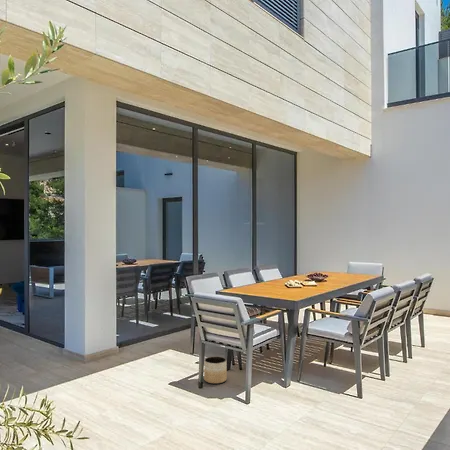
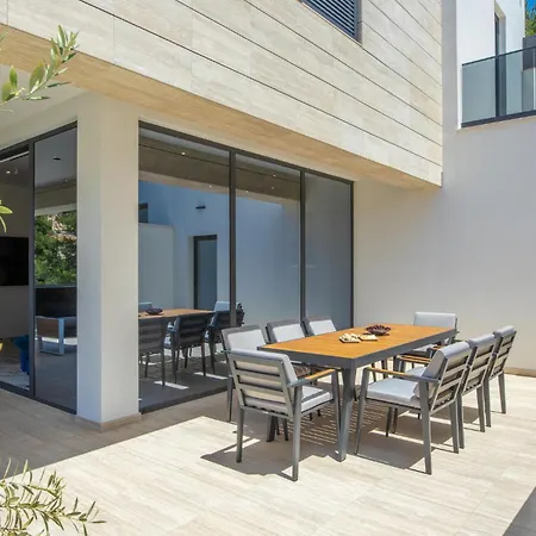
- planter [203,355,228,385]
